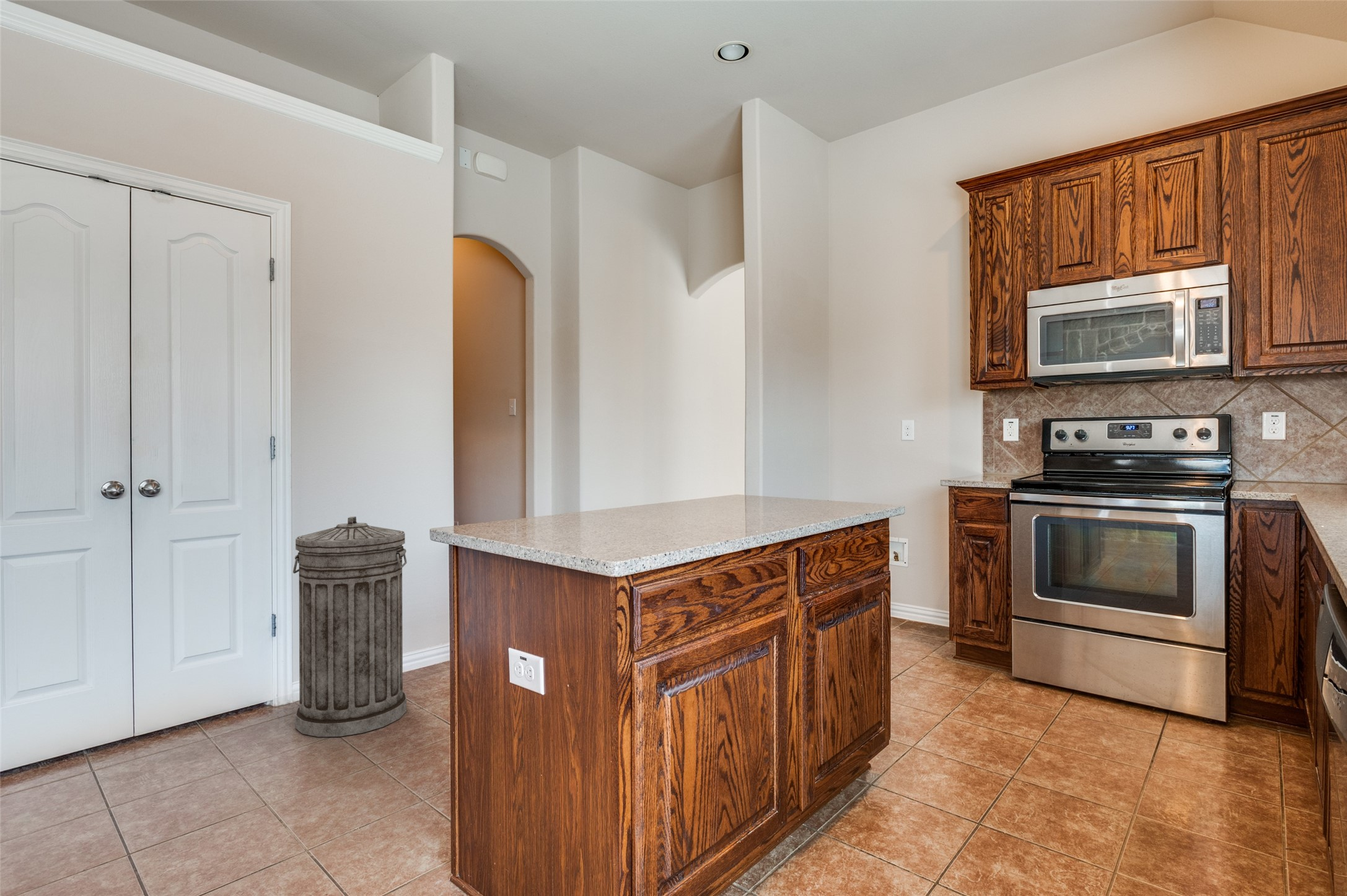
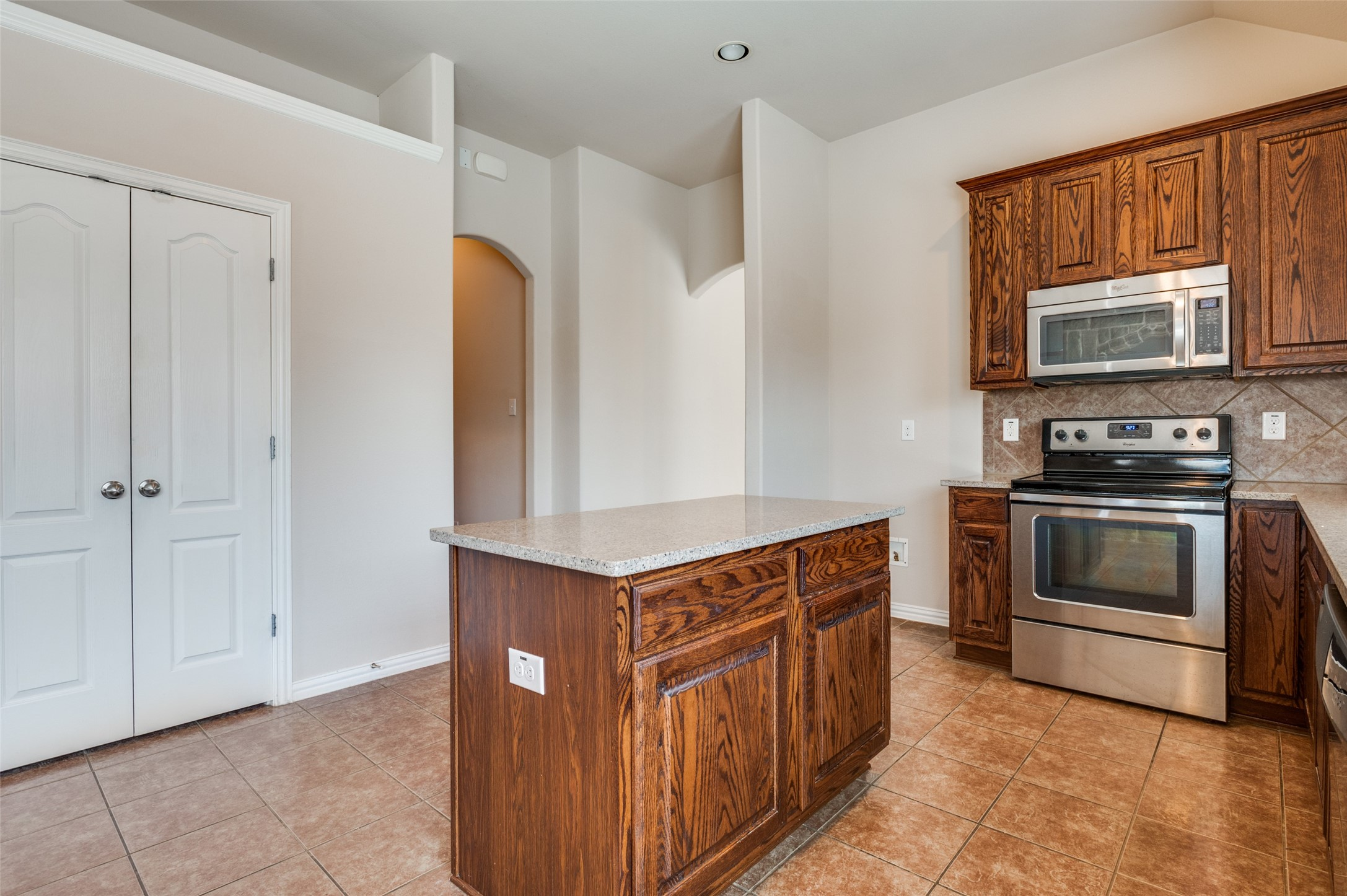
- trash can [292,516,408,737]
